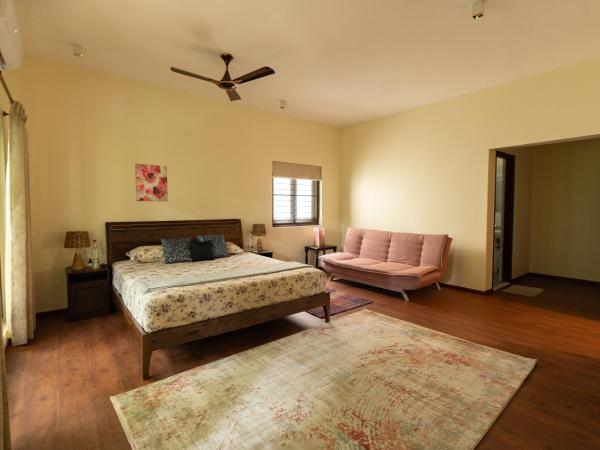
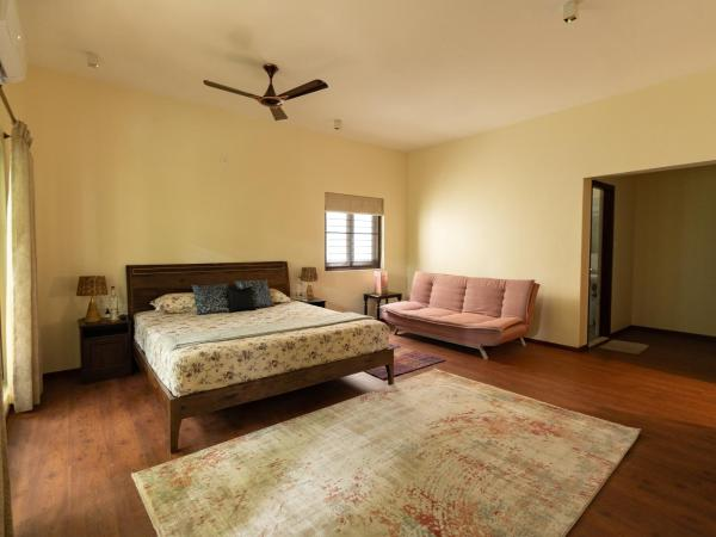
- wall art [134,163,169,203]
